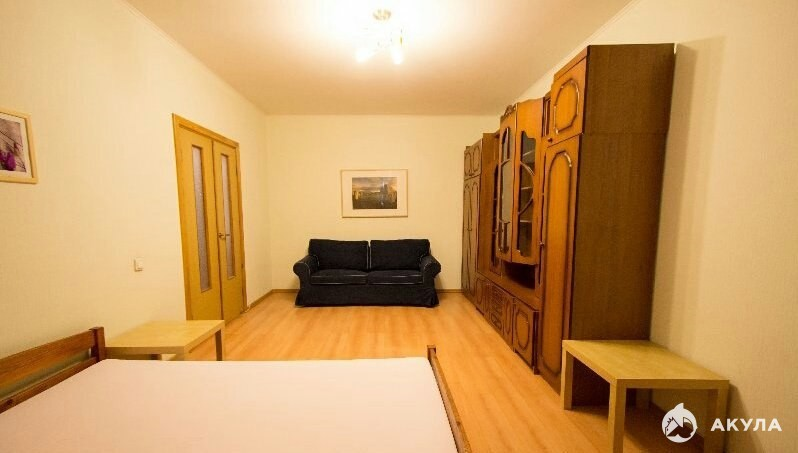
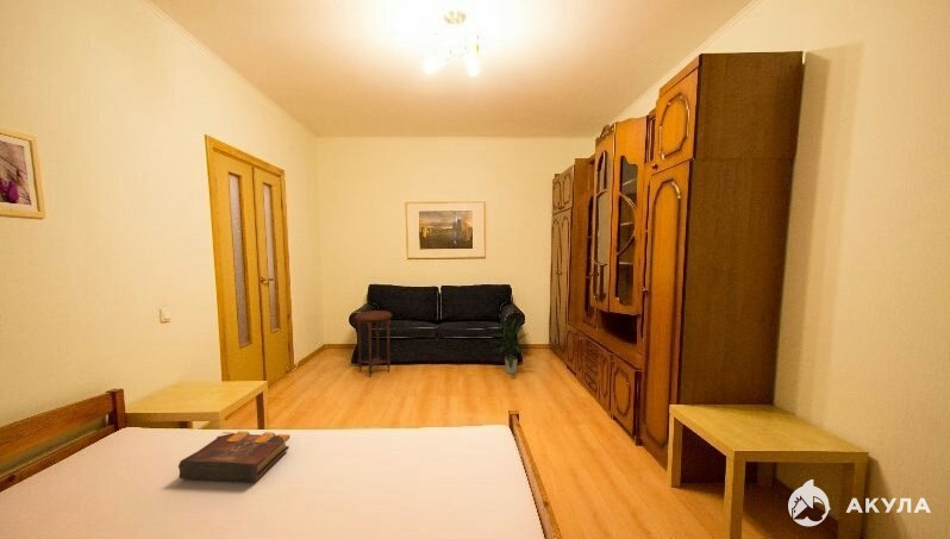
+ side table [354,309,393,378]
+ indoor plant [489,318,530,375]
+ book [177,430,290,483]
